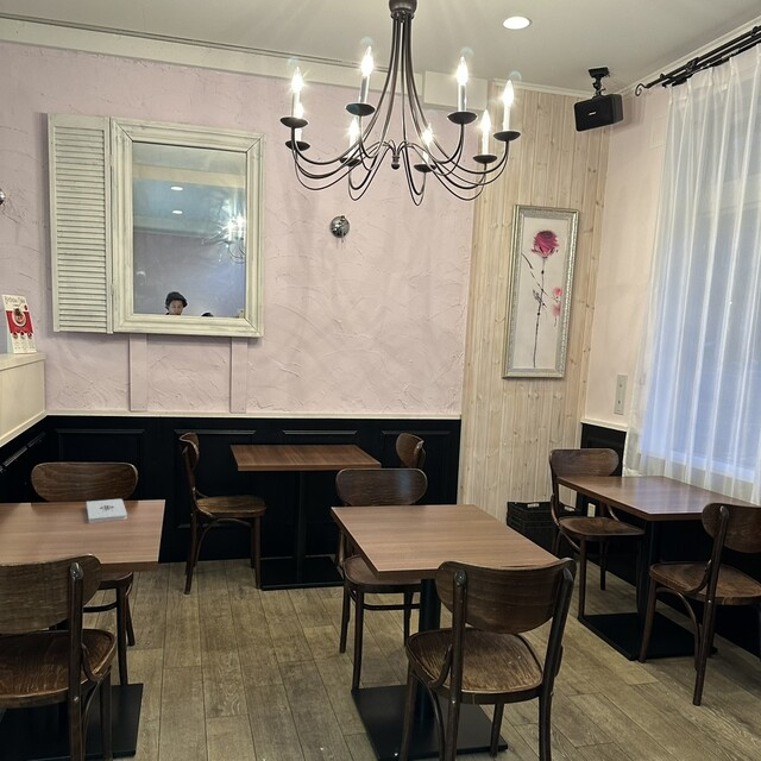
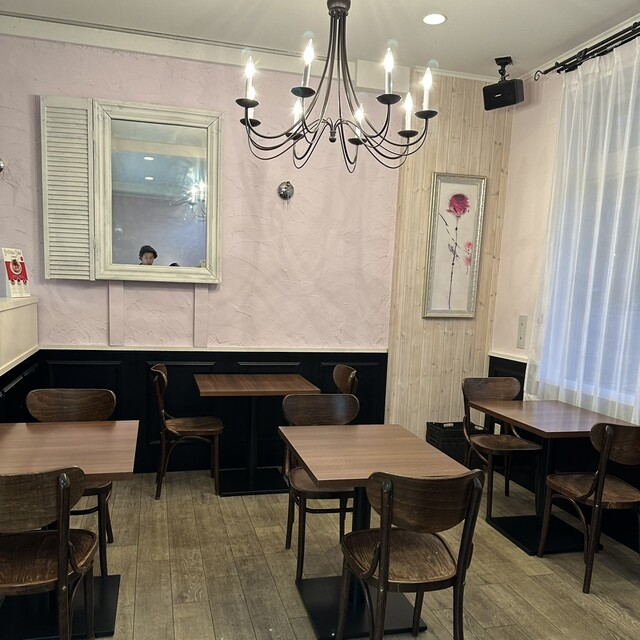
- notepad [86,498,128,524]
